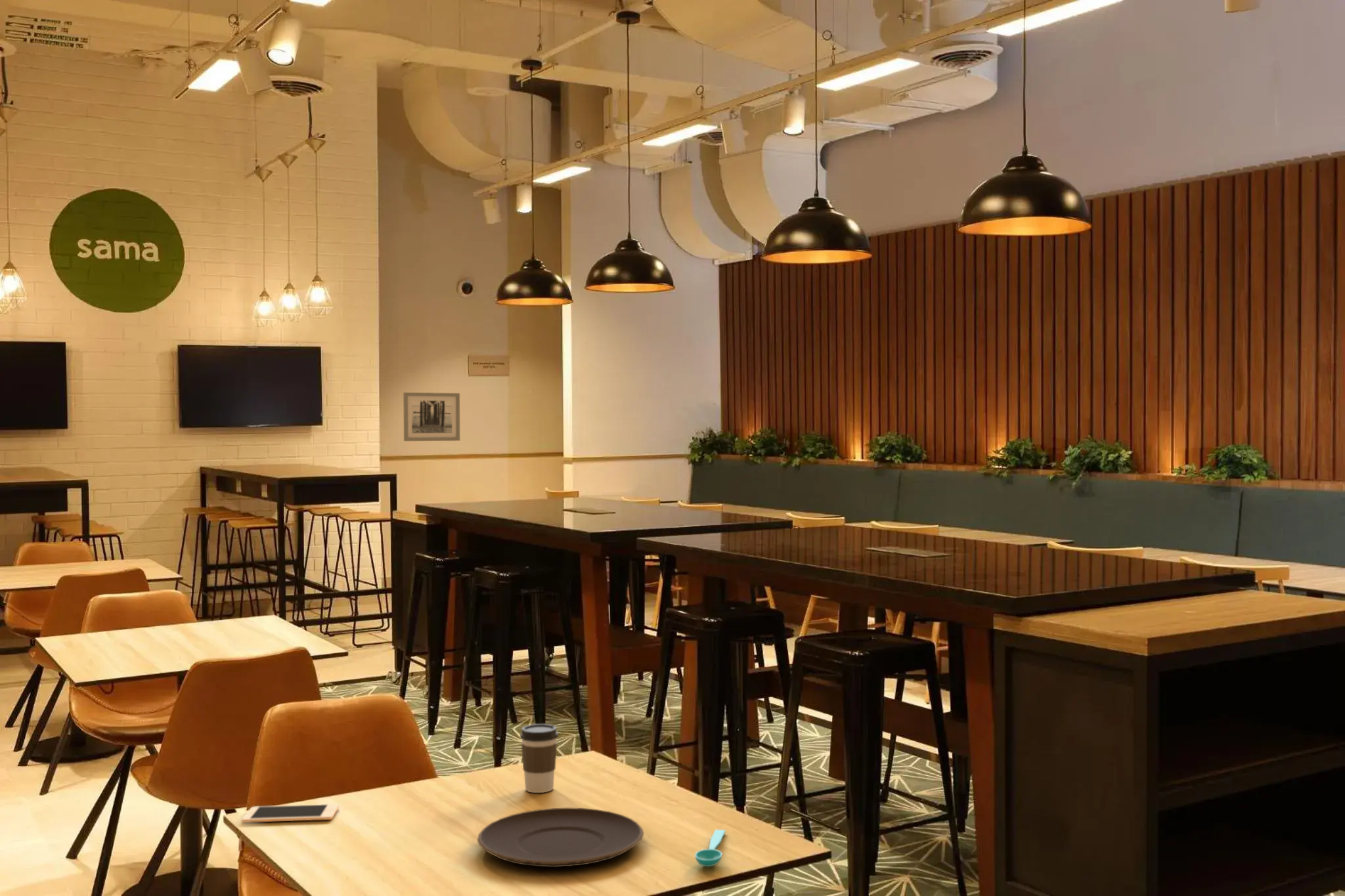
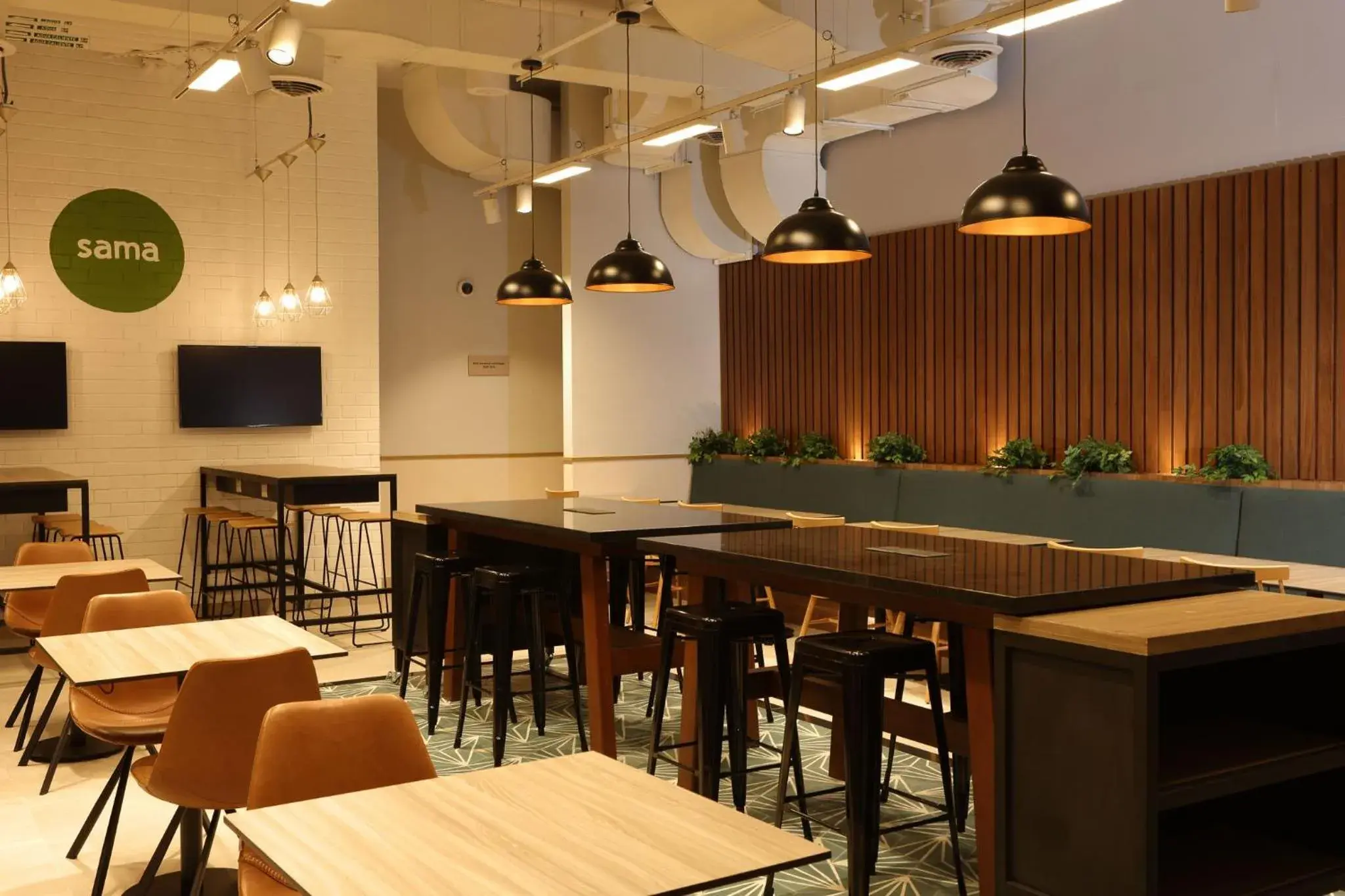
- cell phone [241,803,340,823]
- spoon [694,829,726,867]
- wall art [403,392,461,442]
- coffee cup [519,723,559,794]
- plate [477,807,644,868]
